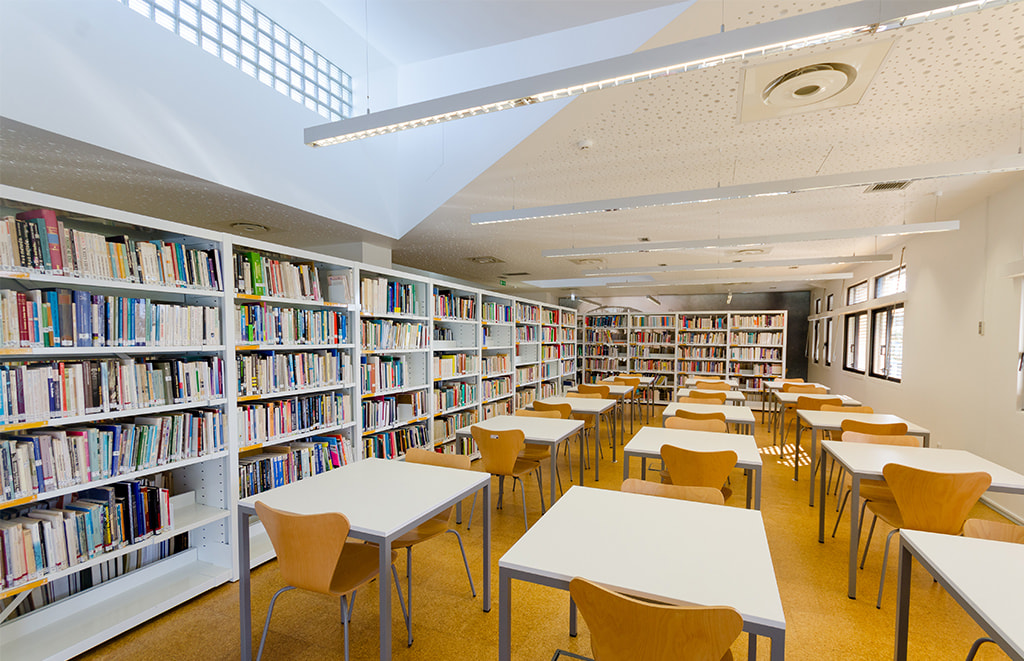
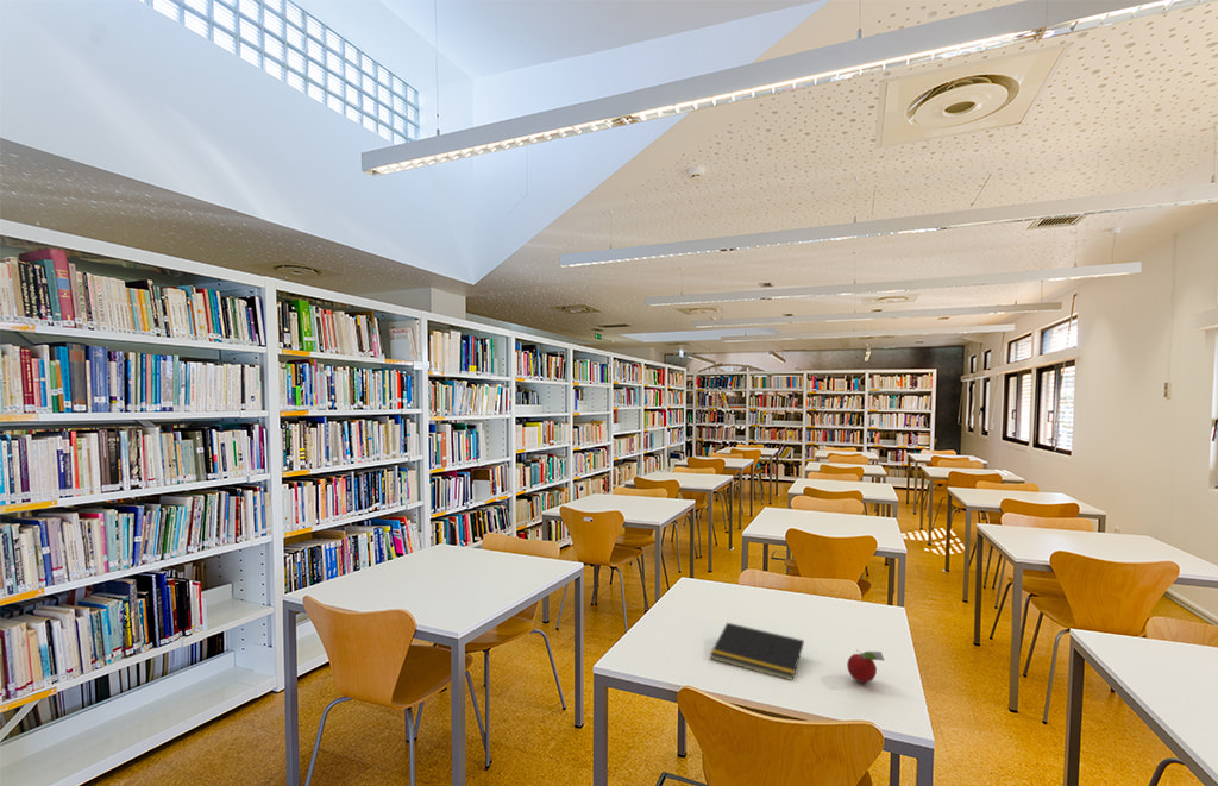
+ fruit [846,648,886,684]
+ notepad [709,622,805,681]
